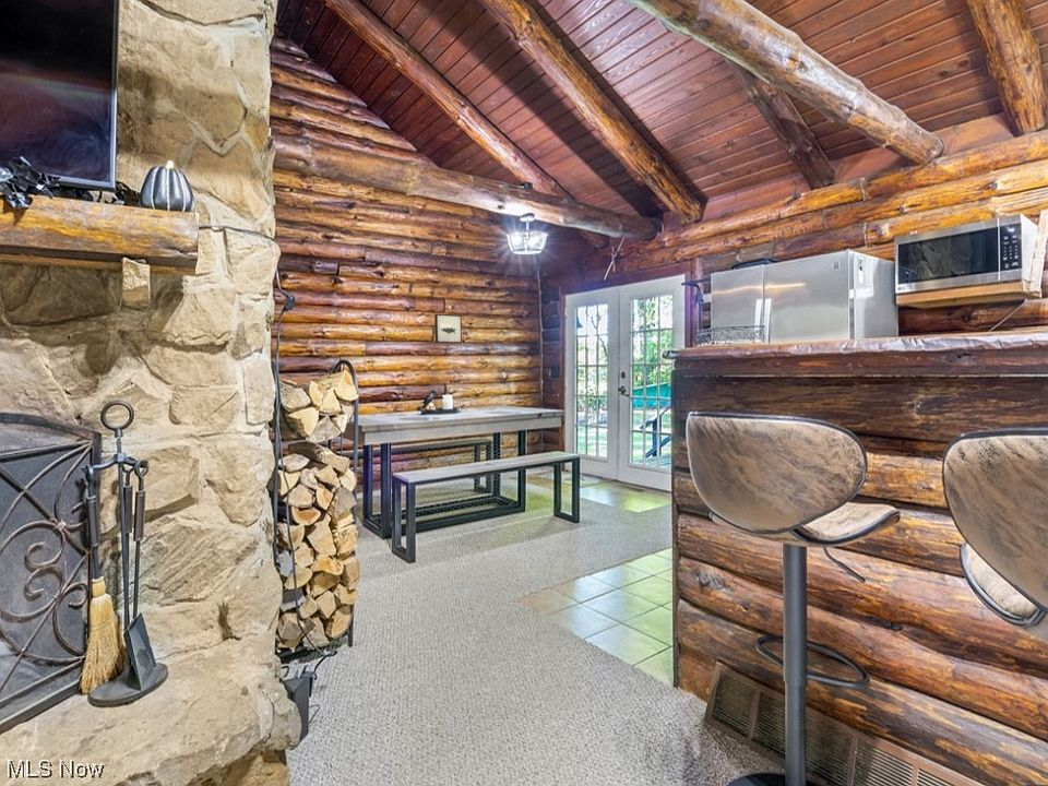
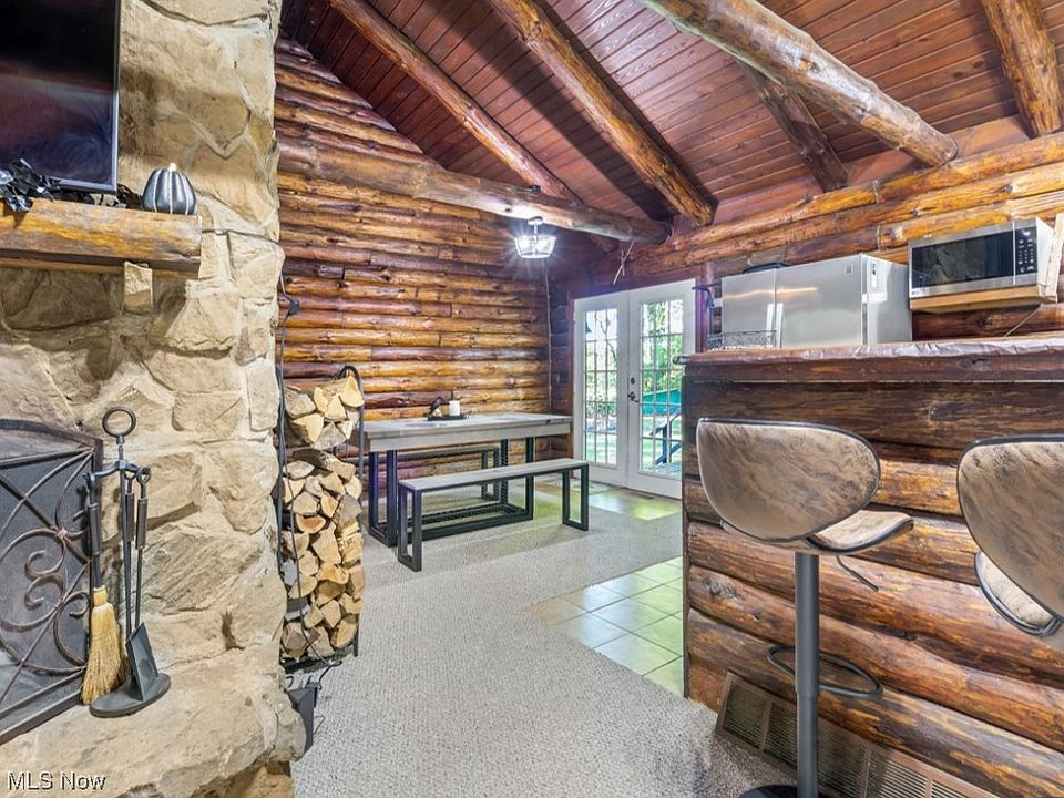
- wall art [433,313,463,344]
